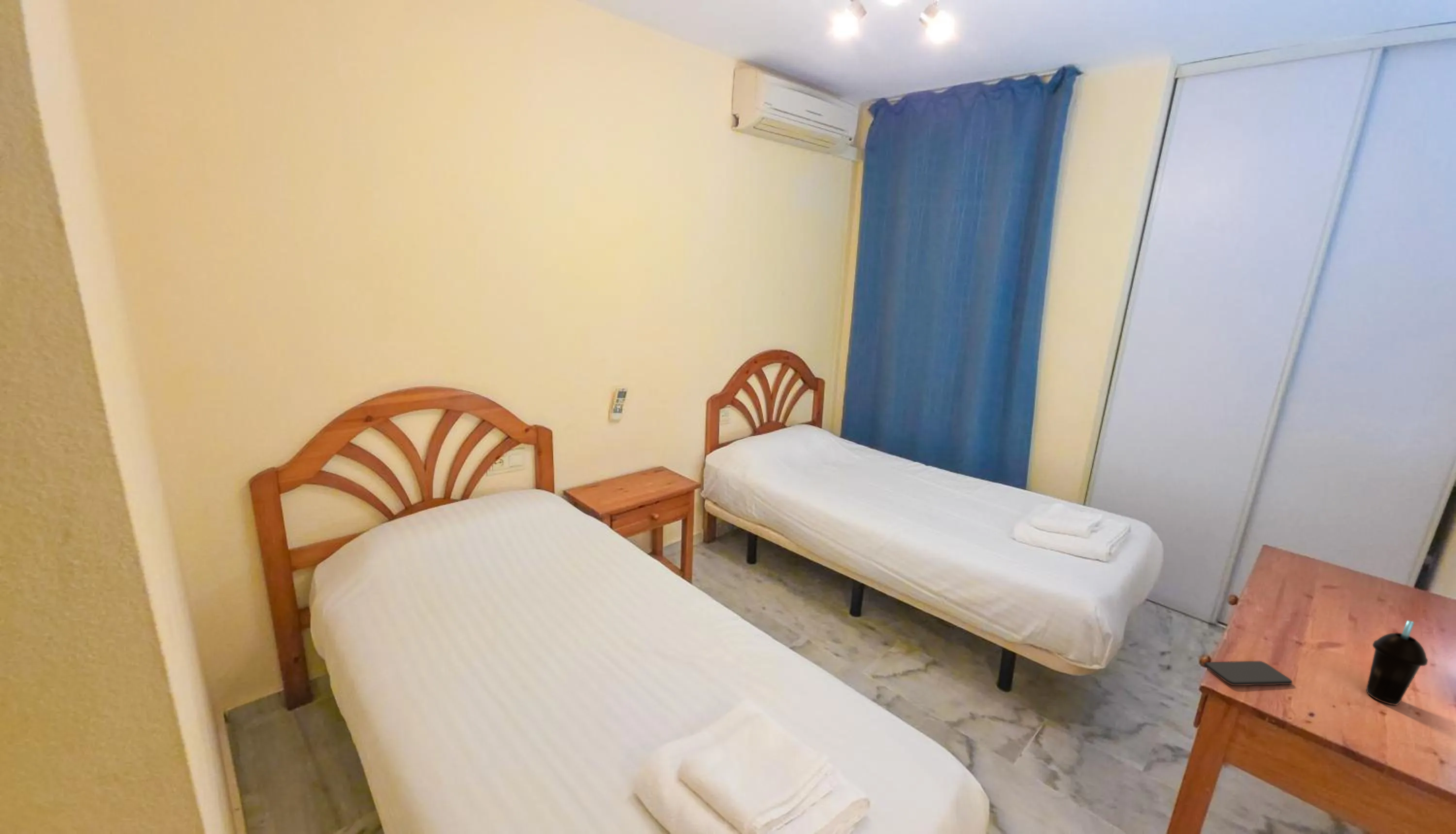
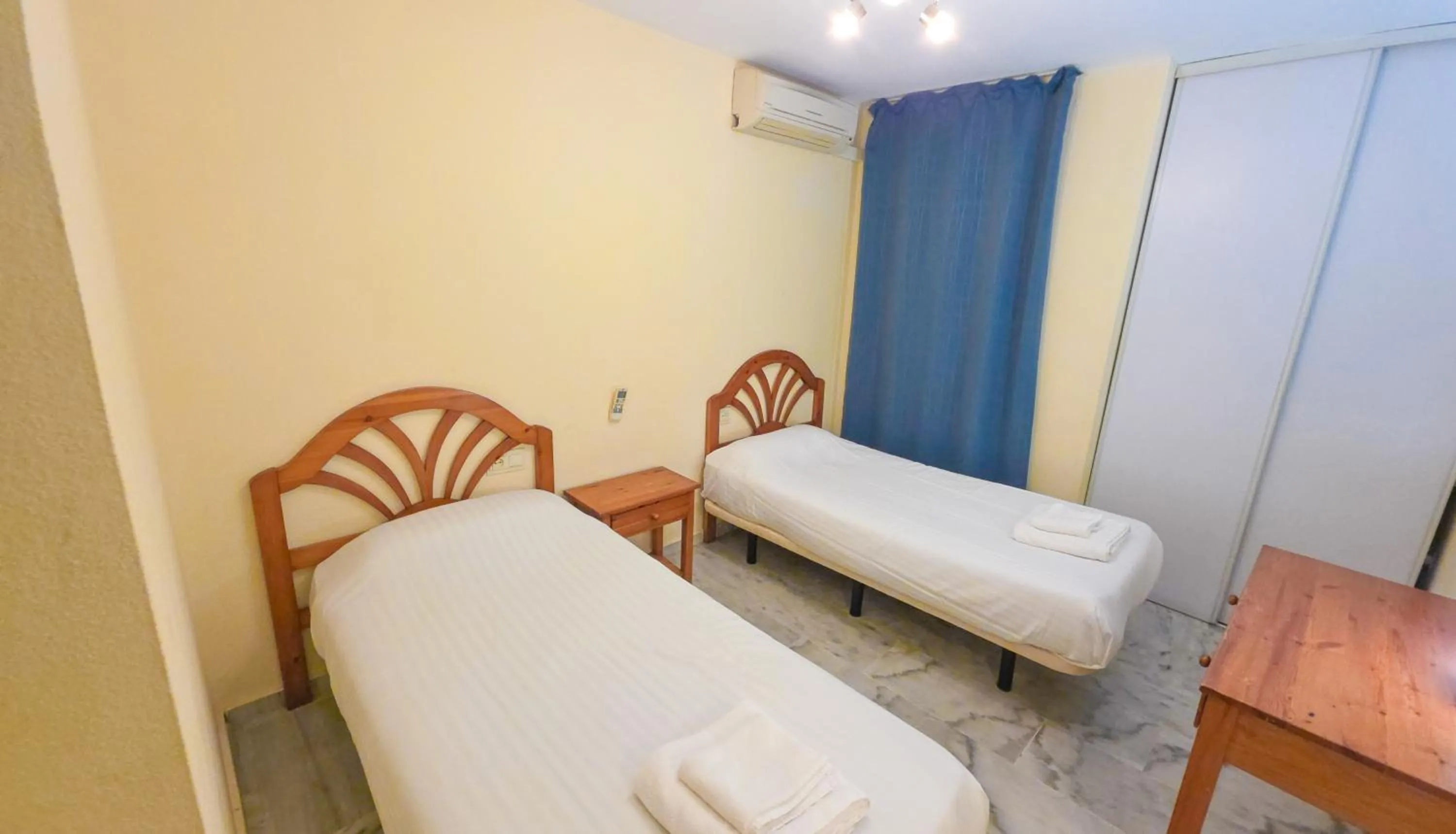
- cup [1366,620,1428,706]
- smartphone [1204,661,1293,686]
